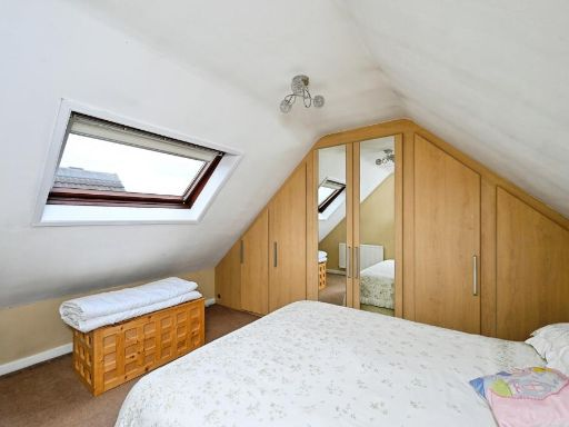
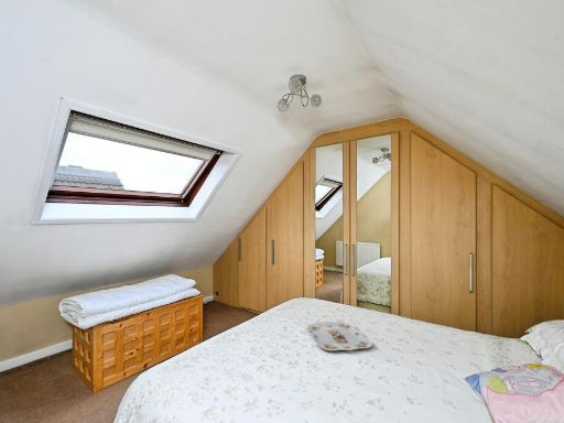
+ serving tray [306,321,373,351]
